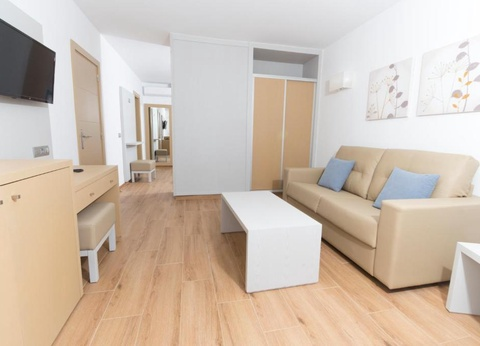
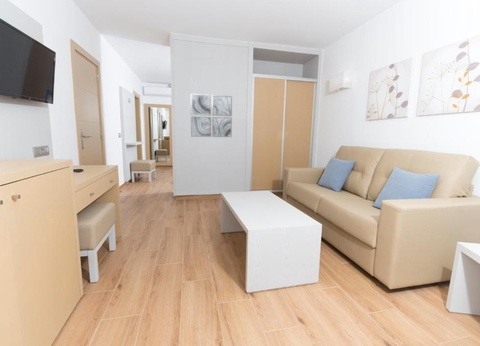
+ wall art [190,93,233,138]
